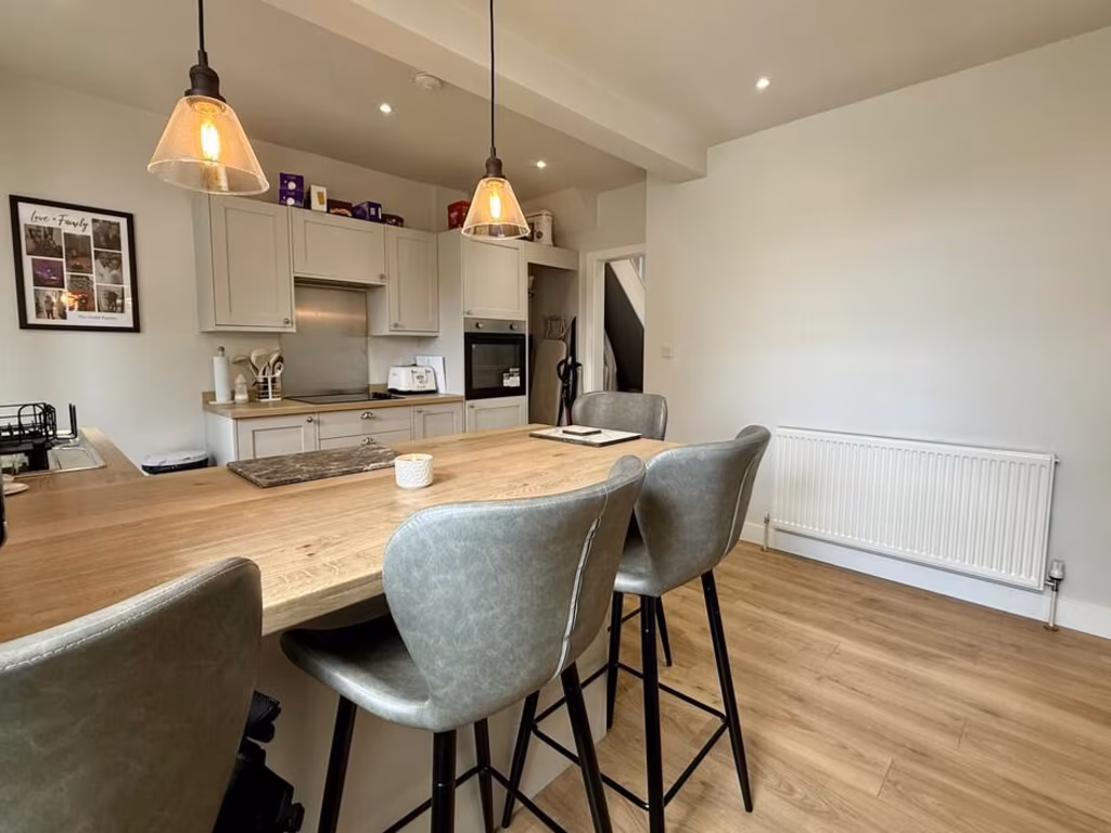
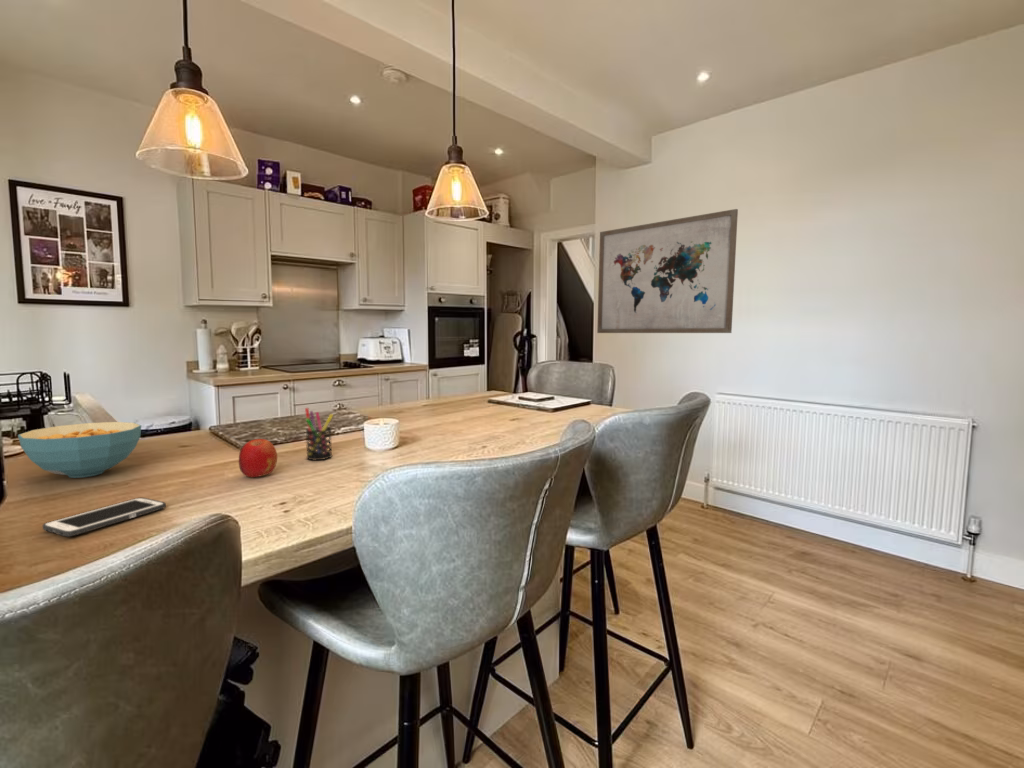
+ fruit [237,438,278,478]
+ cell phone [42,497,167,538]
+ wall art [596,208,739,334]
+ cereal bowl [17,421,142,479]
+ pen holder [304,407,334,461]
